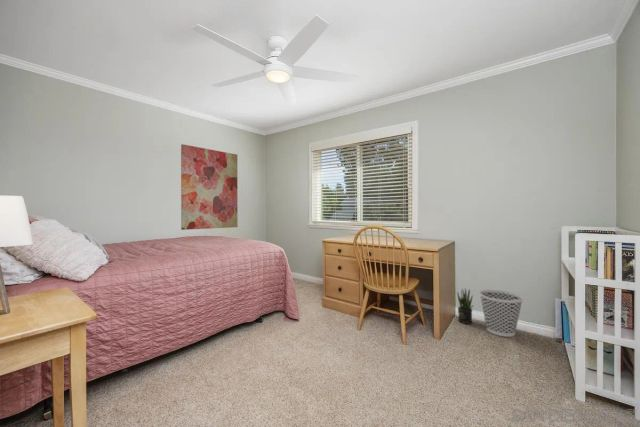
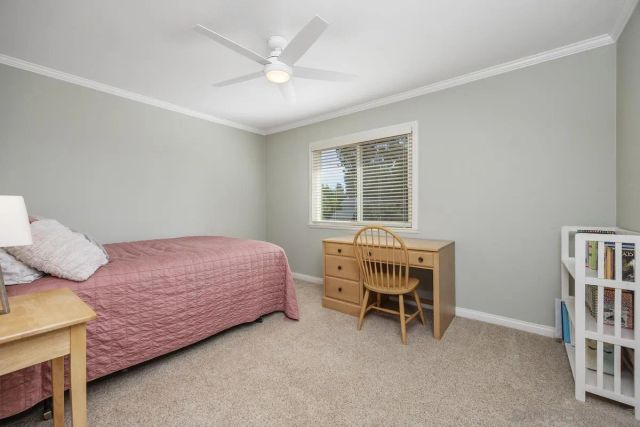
- potted plant [456,287,474,325]
- wastebasket [478,289,524,338]
- wall art [180,143,239,231]
